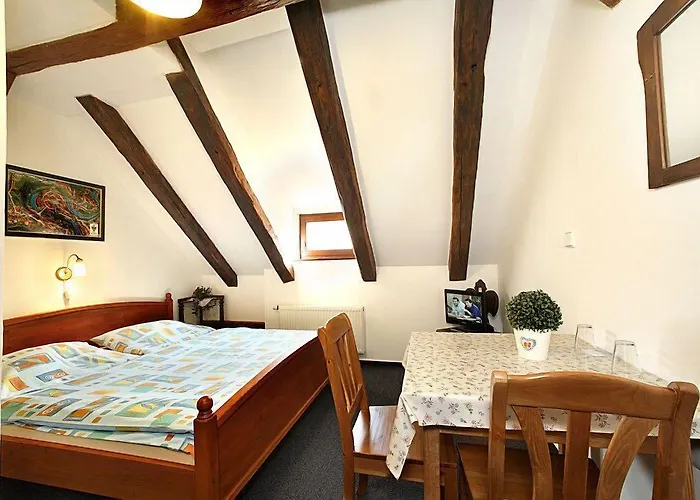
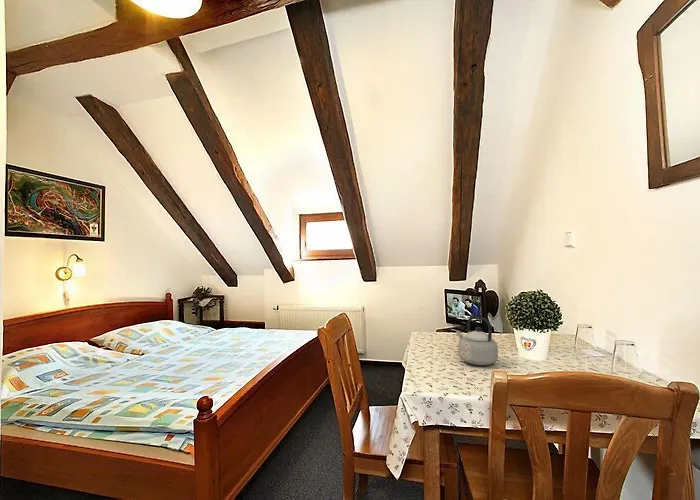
+ teapot [455,315,499,366]
